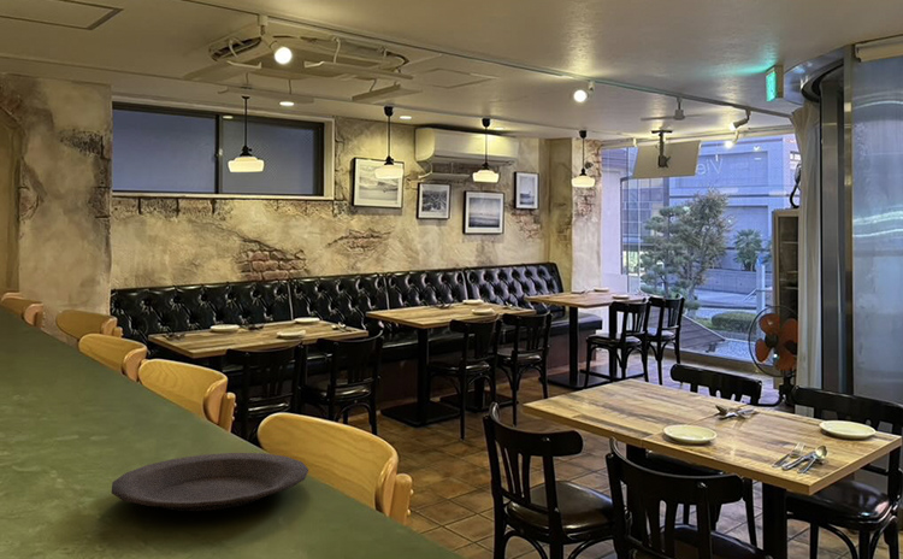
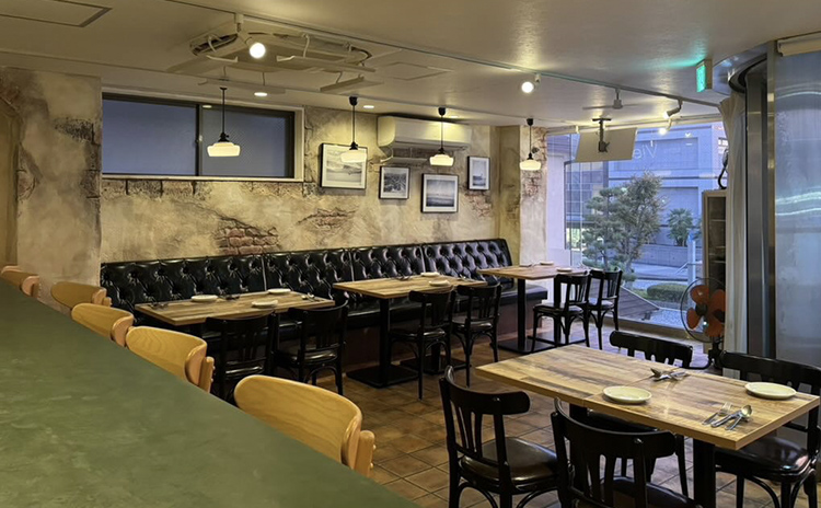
- plate [111,452,309,512]
